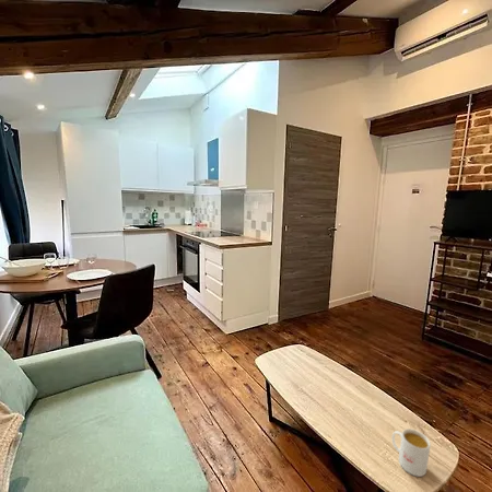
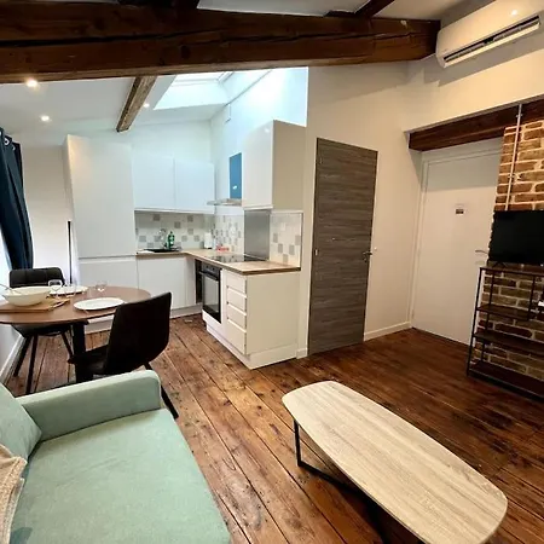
- mug [391,427,432,478]
